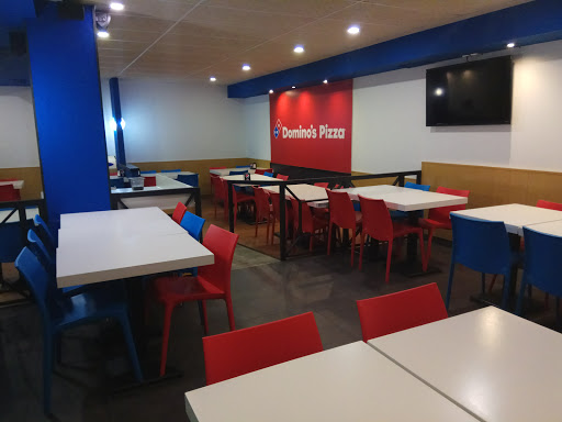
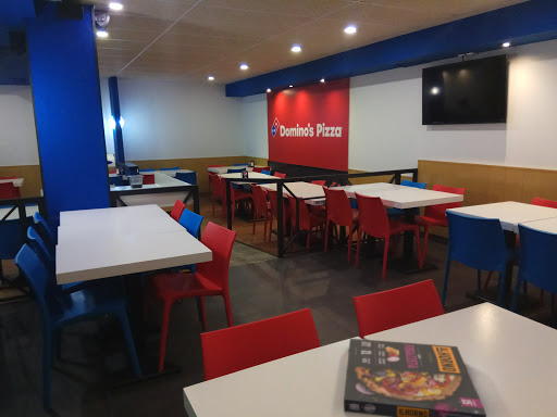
+ pizza box [343,338,487,417]
